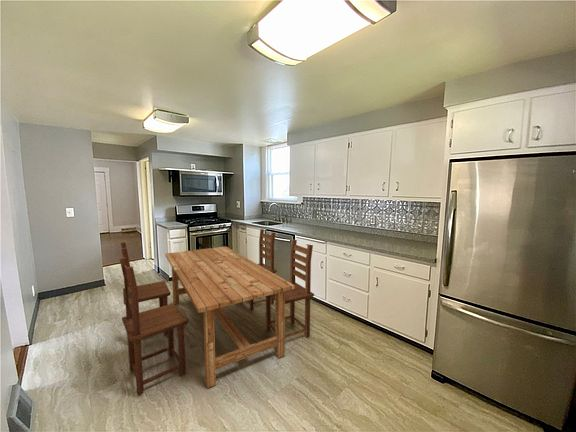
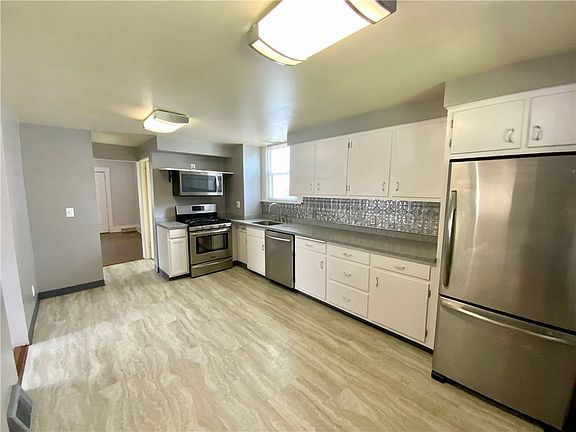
- dining table [119,228,315,397]
